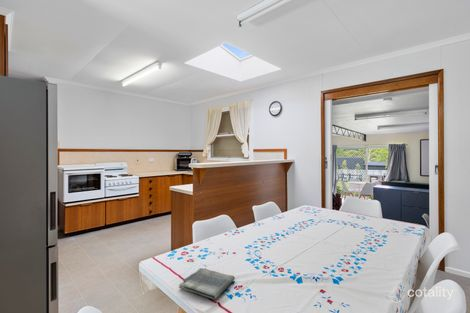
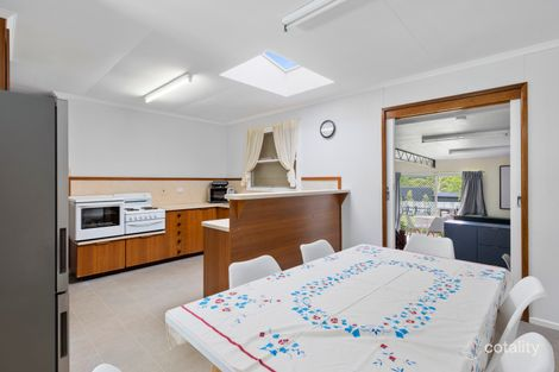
- dish towel [178,267,236,301]
